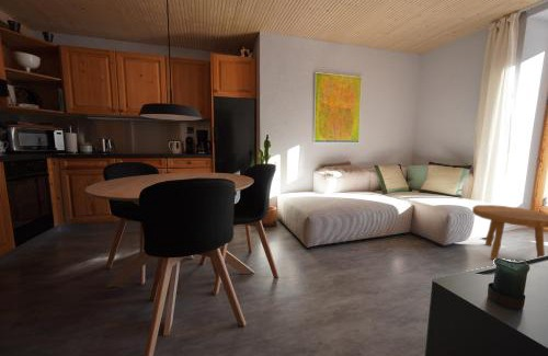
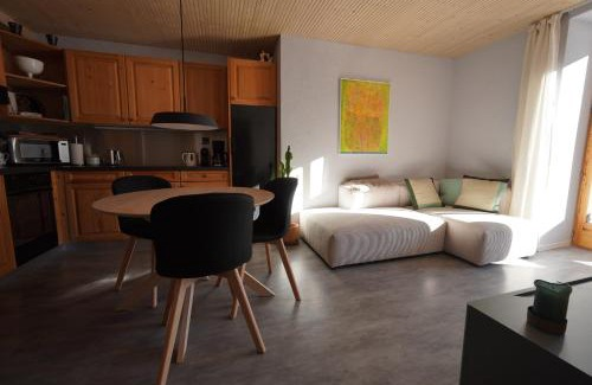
- footstool [471,204,548,261]
